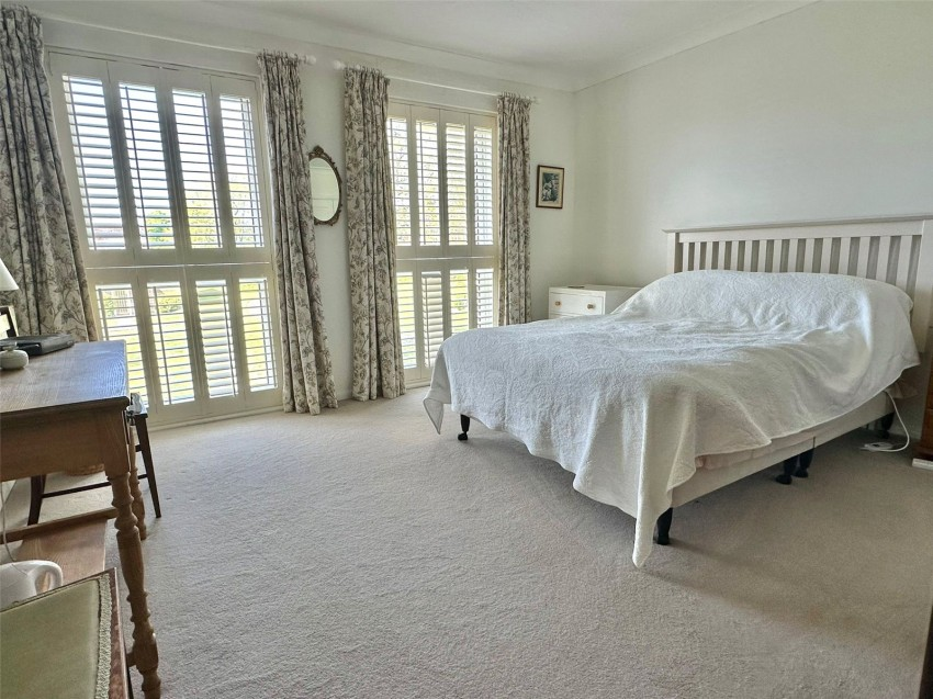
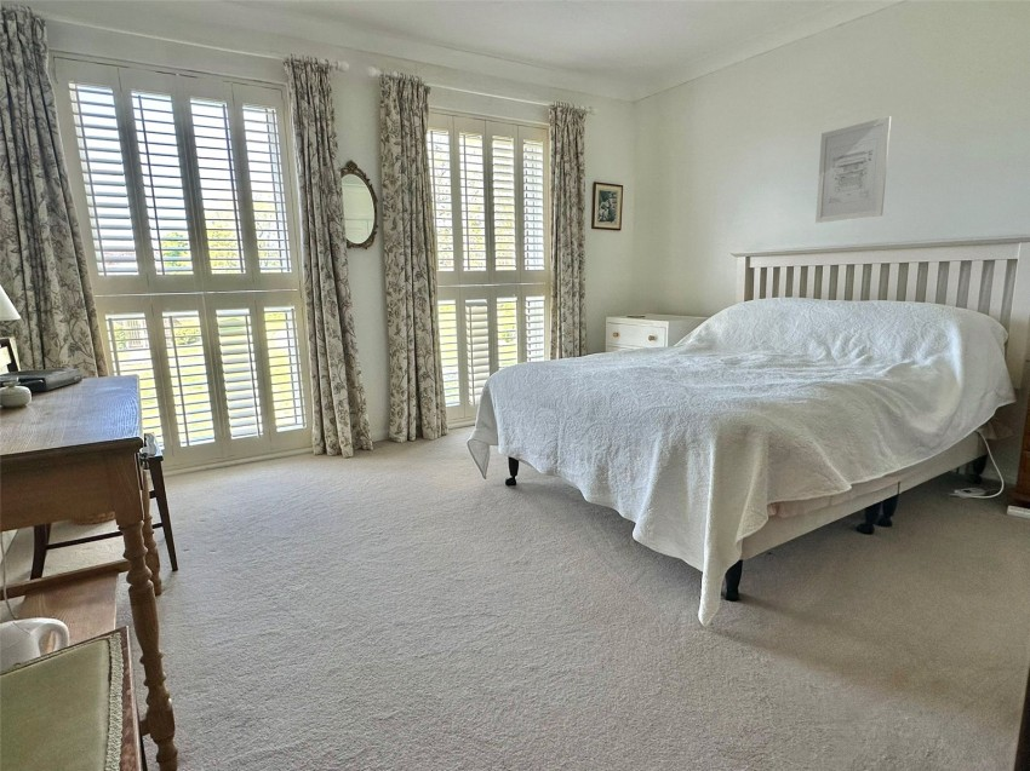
+ wall art [814,115,892,224]
